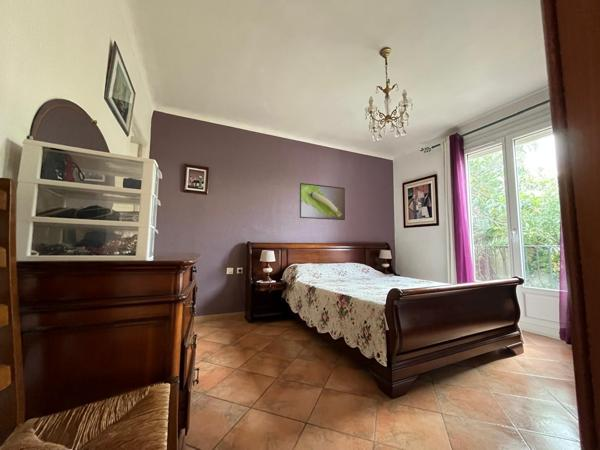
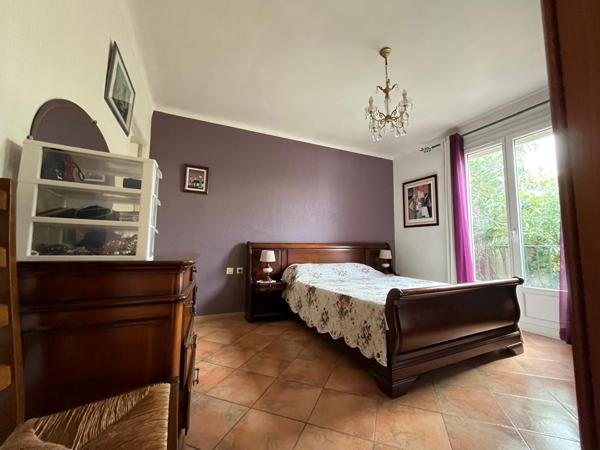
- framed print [299,182,346,221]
